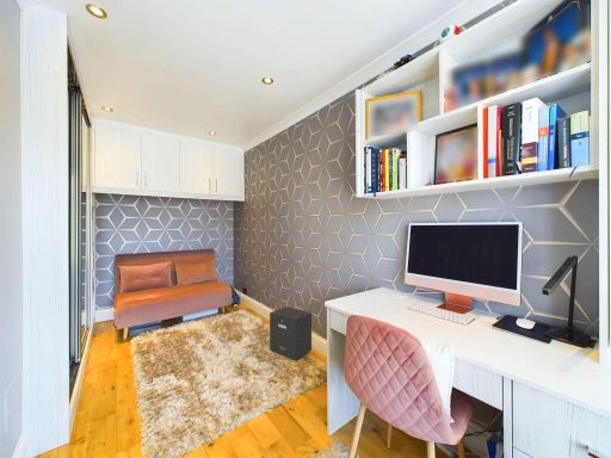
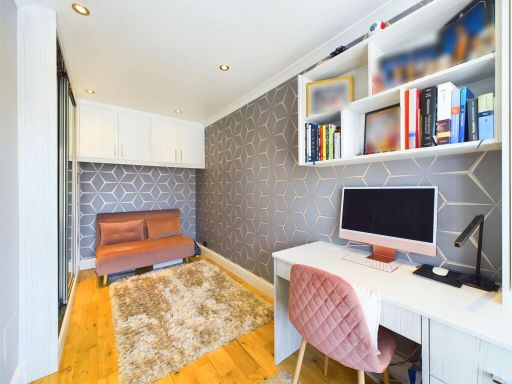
- speaker [269,305,313,361]
